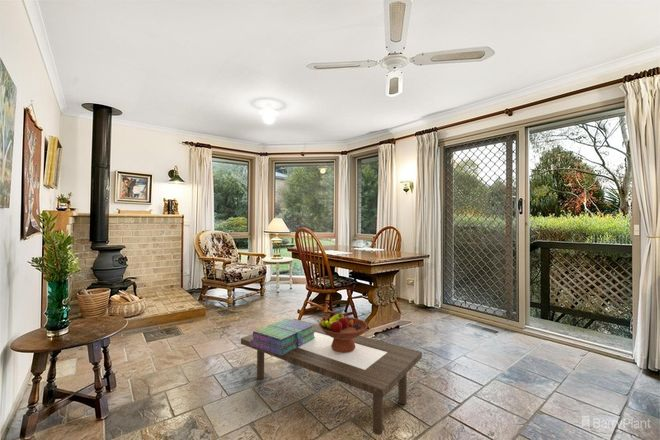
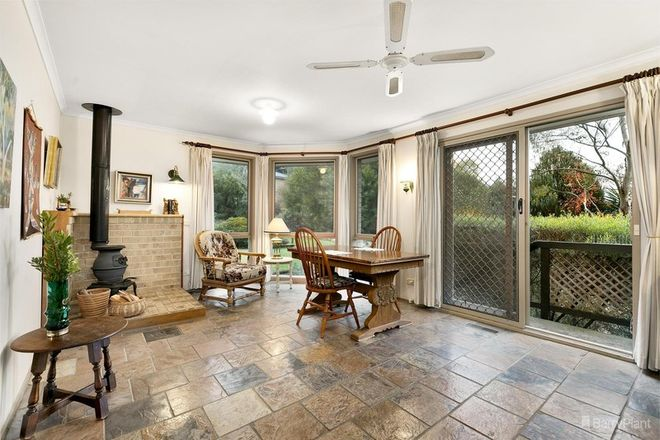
- stack of books [251,318,315,355]
- fruit bowl [318,313,369,352]
- coffee table [240,318,423,436]
